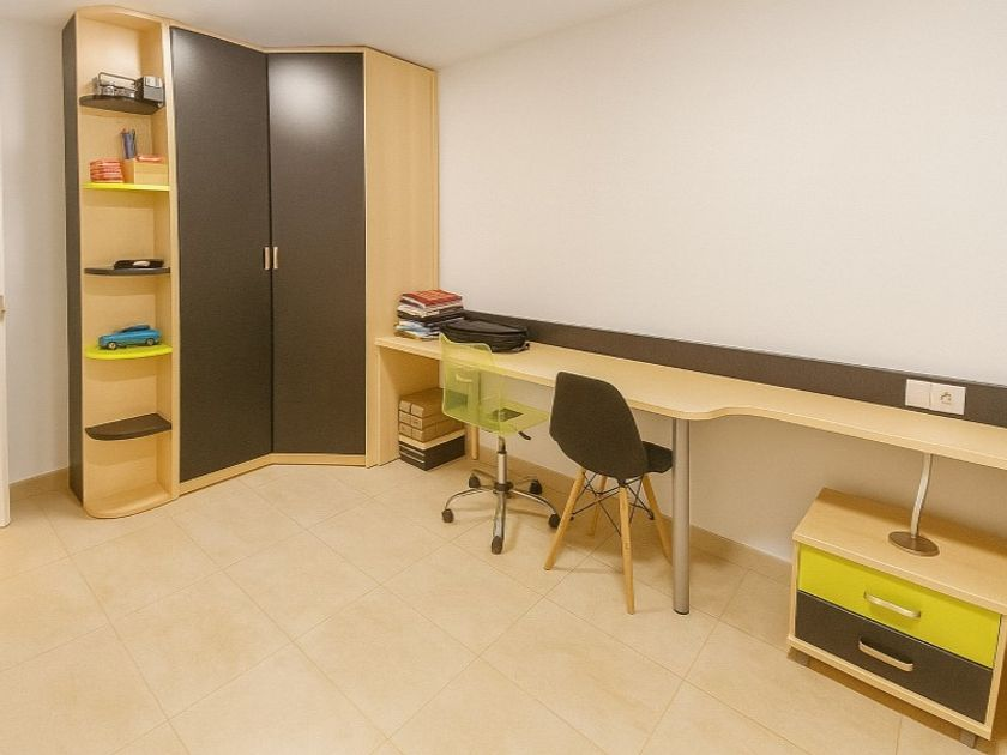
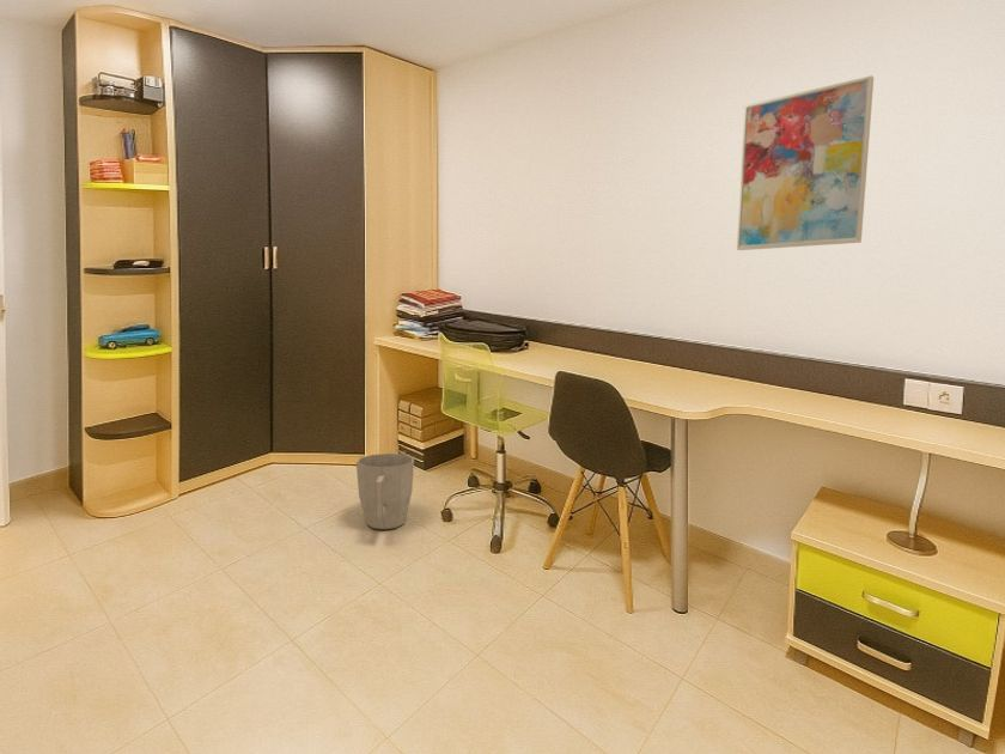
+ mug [355,452,415,530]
+ wall art [736,74,875,251]
